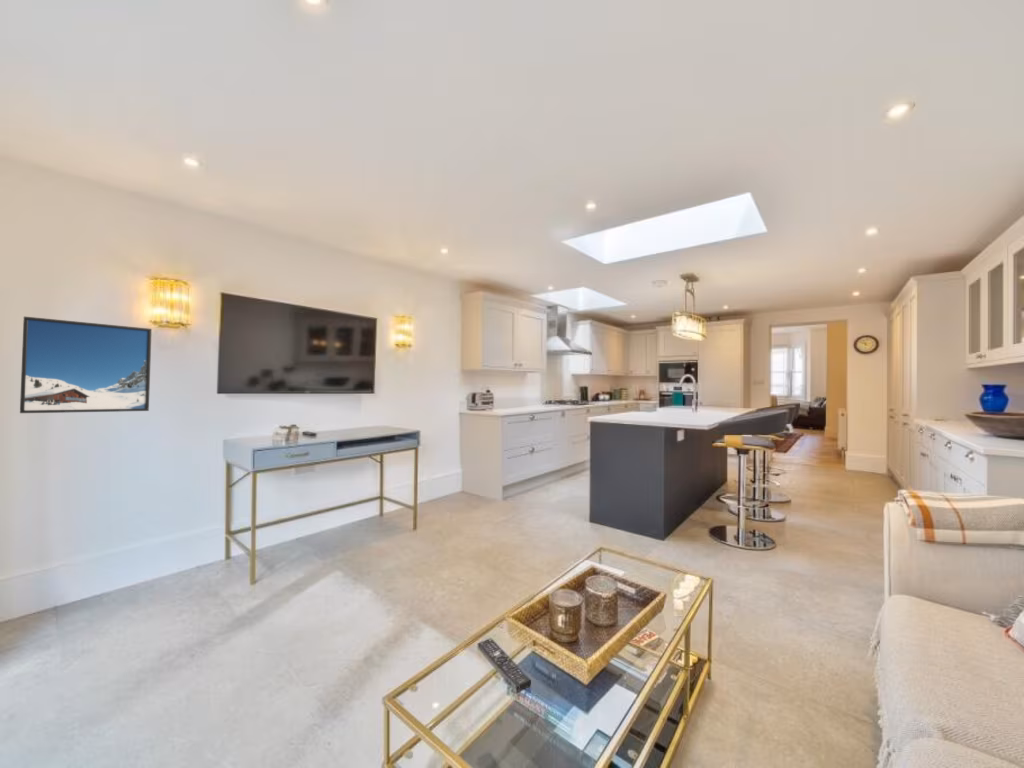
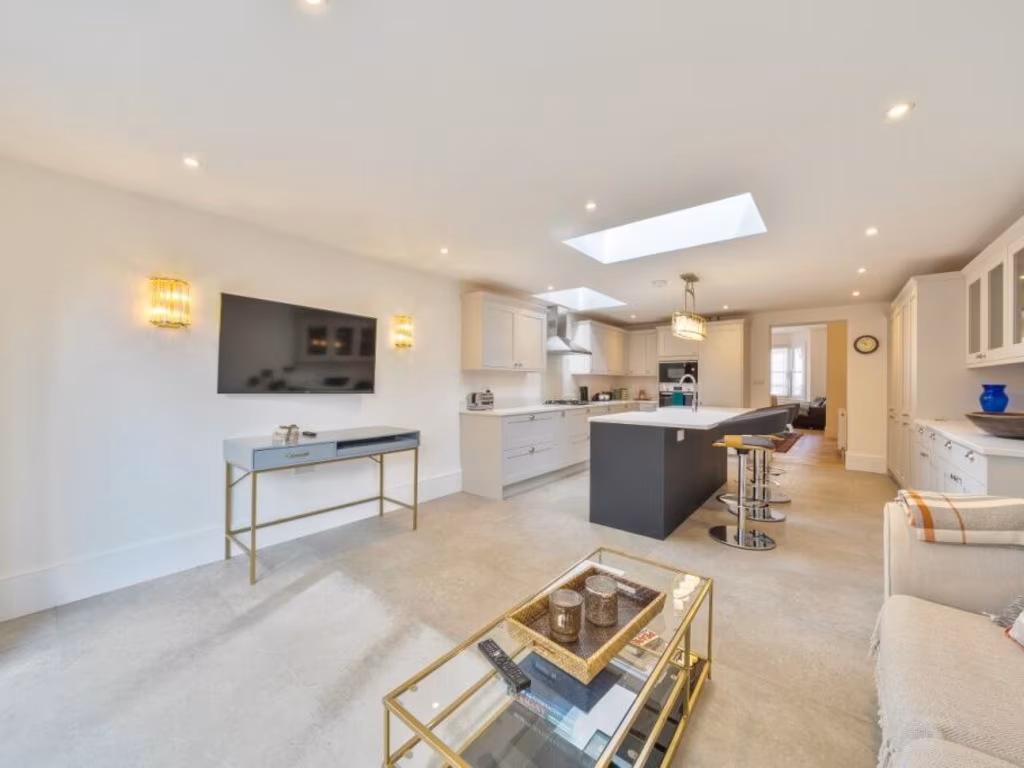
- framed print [19,316,153,414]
